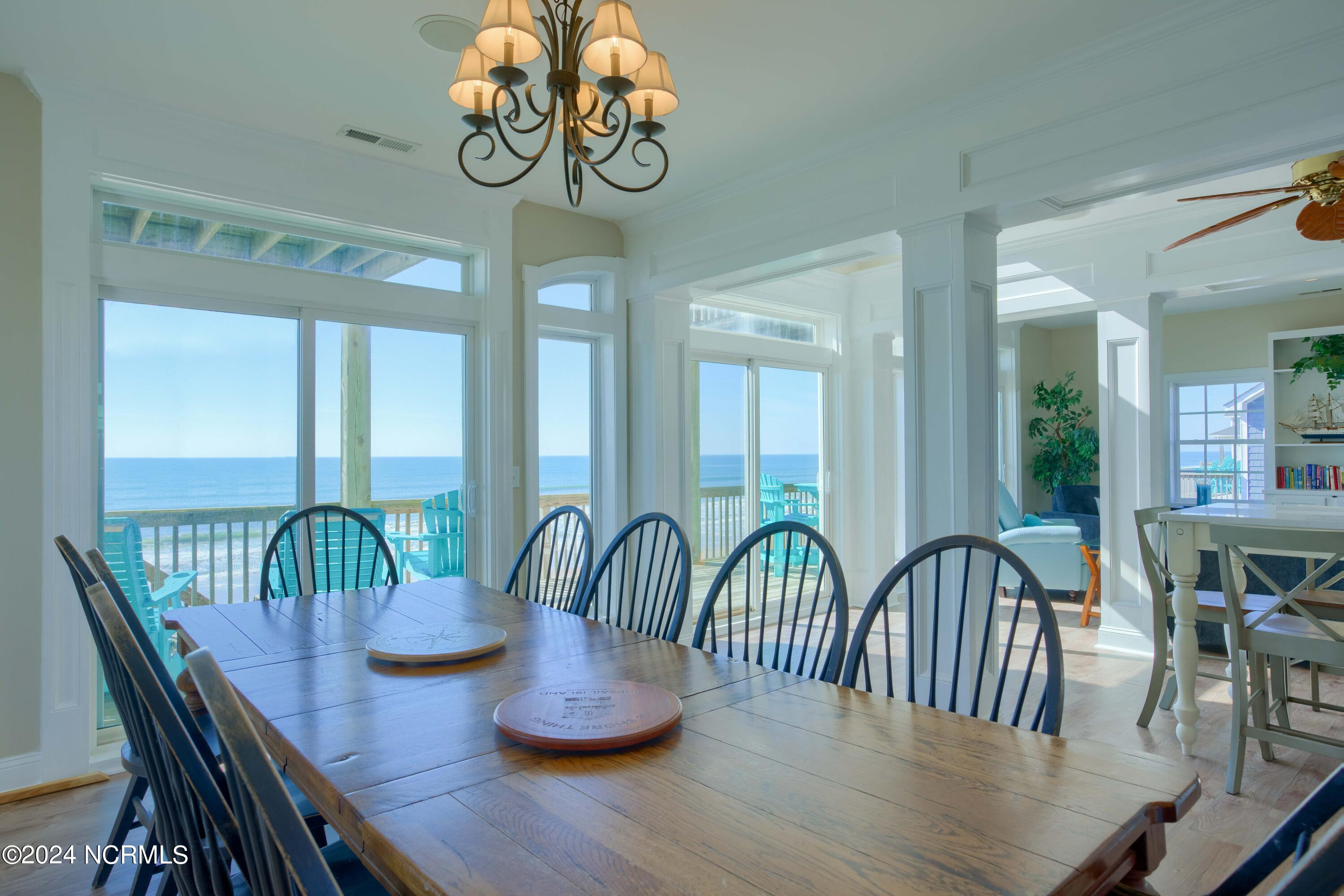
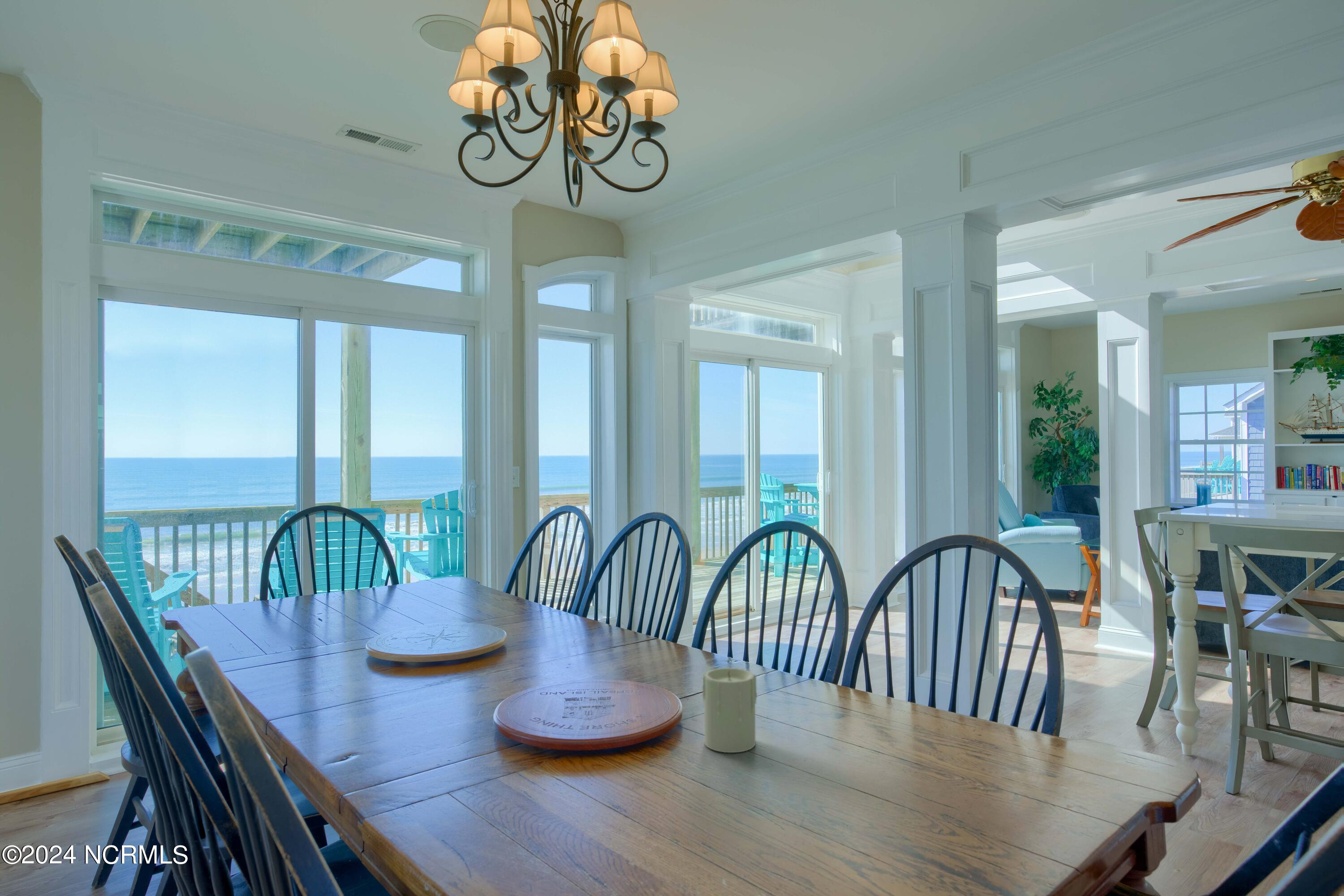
+ candle [702,667,758,753]
